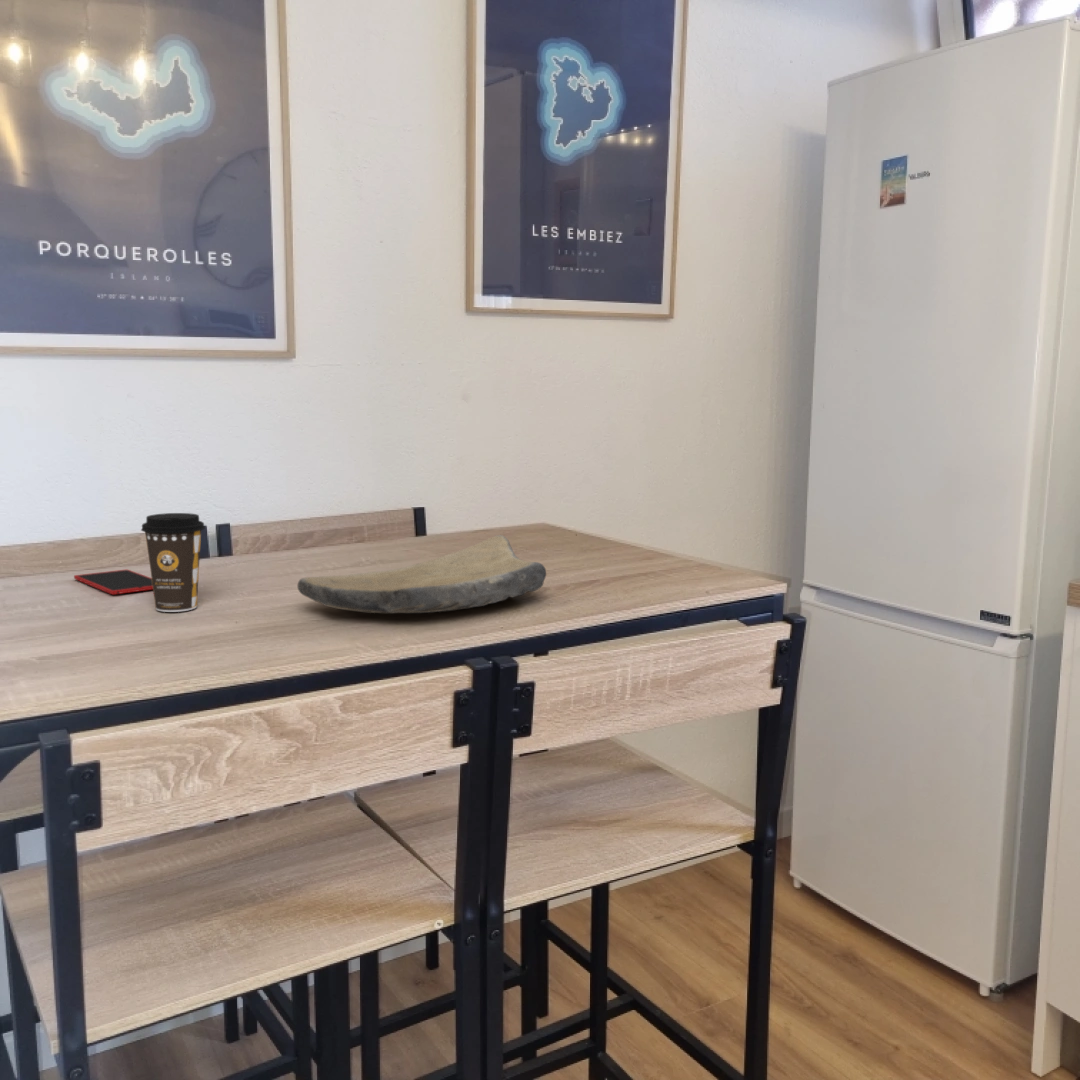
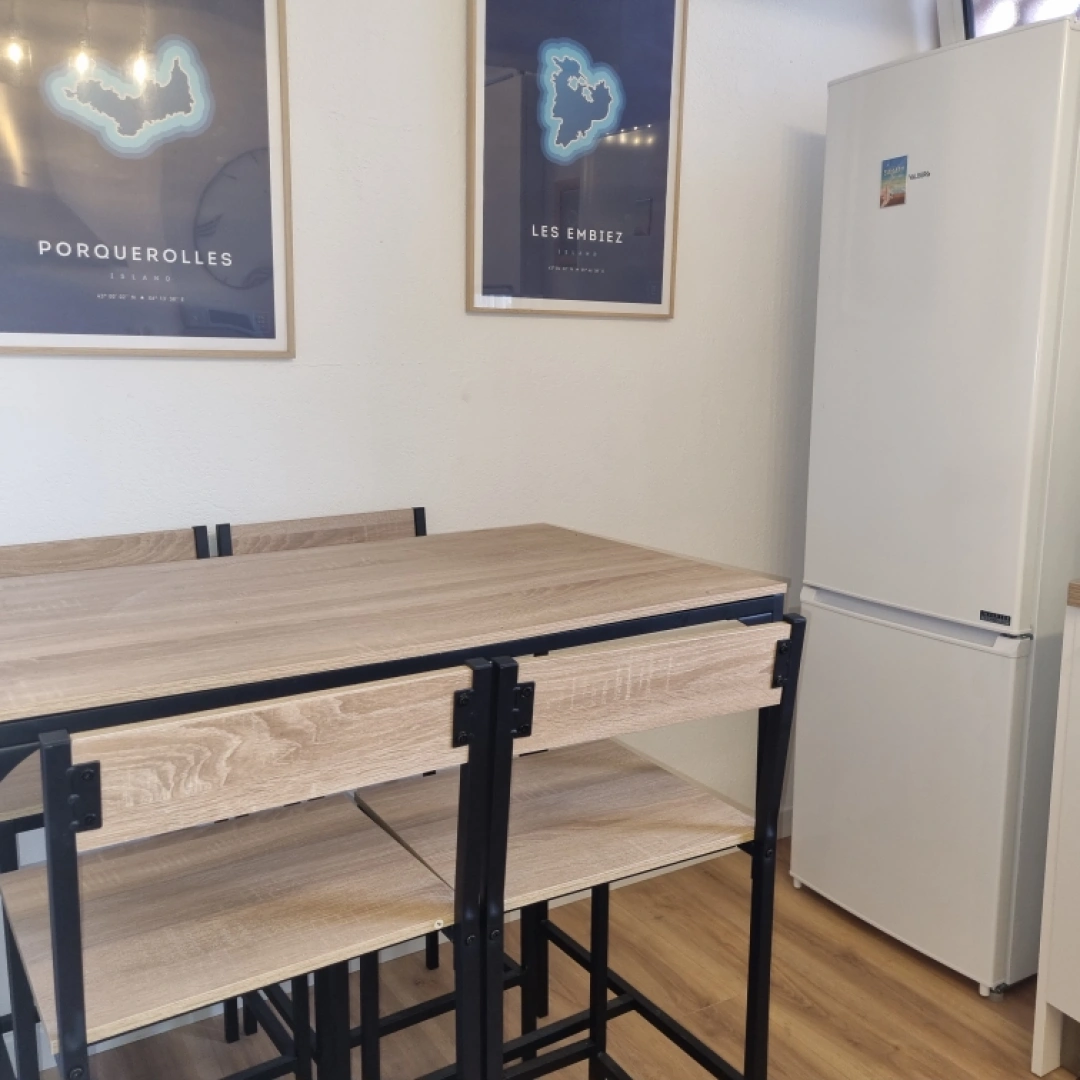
- smartphone [73,569,153,595]
- cutting board [297,534,547,614]
- coffee cup [140,512,206,613]
